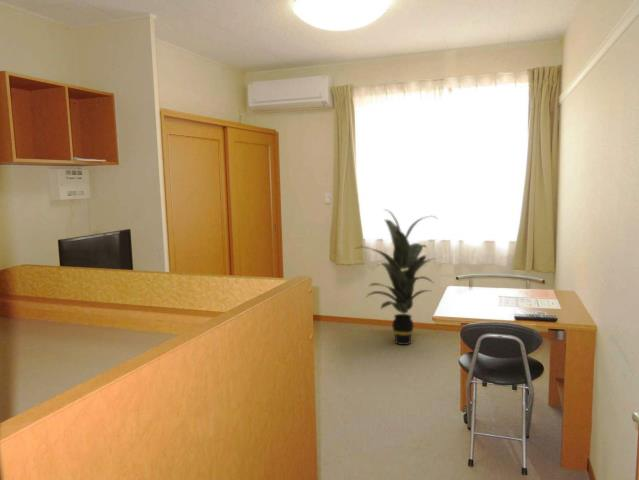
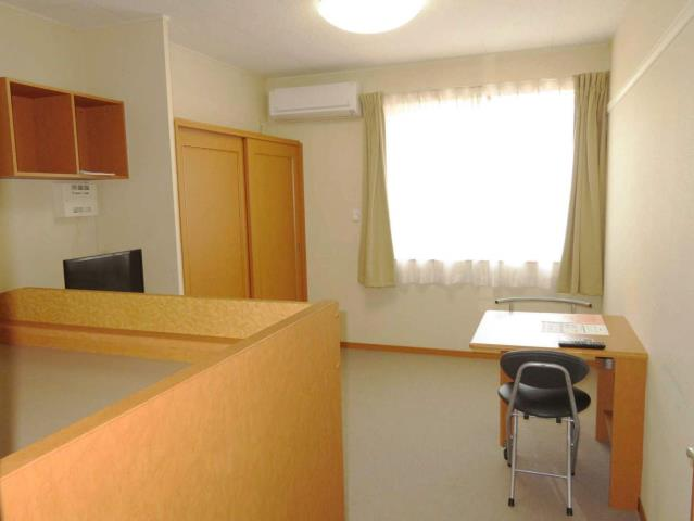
- indoor plant [354,208,440,346]
